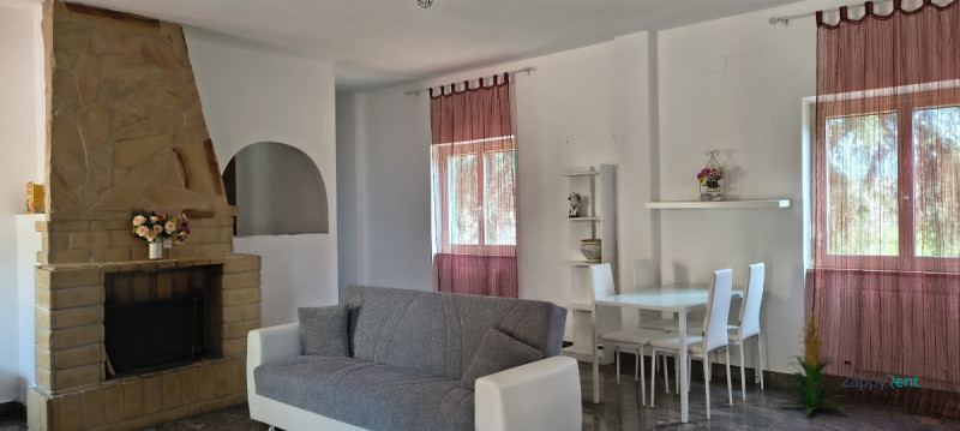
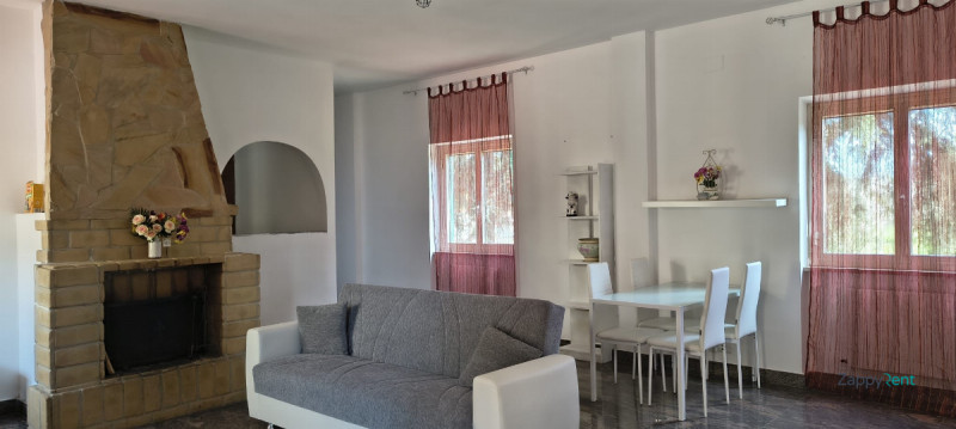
- indoor plant [778,312,850,415]
